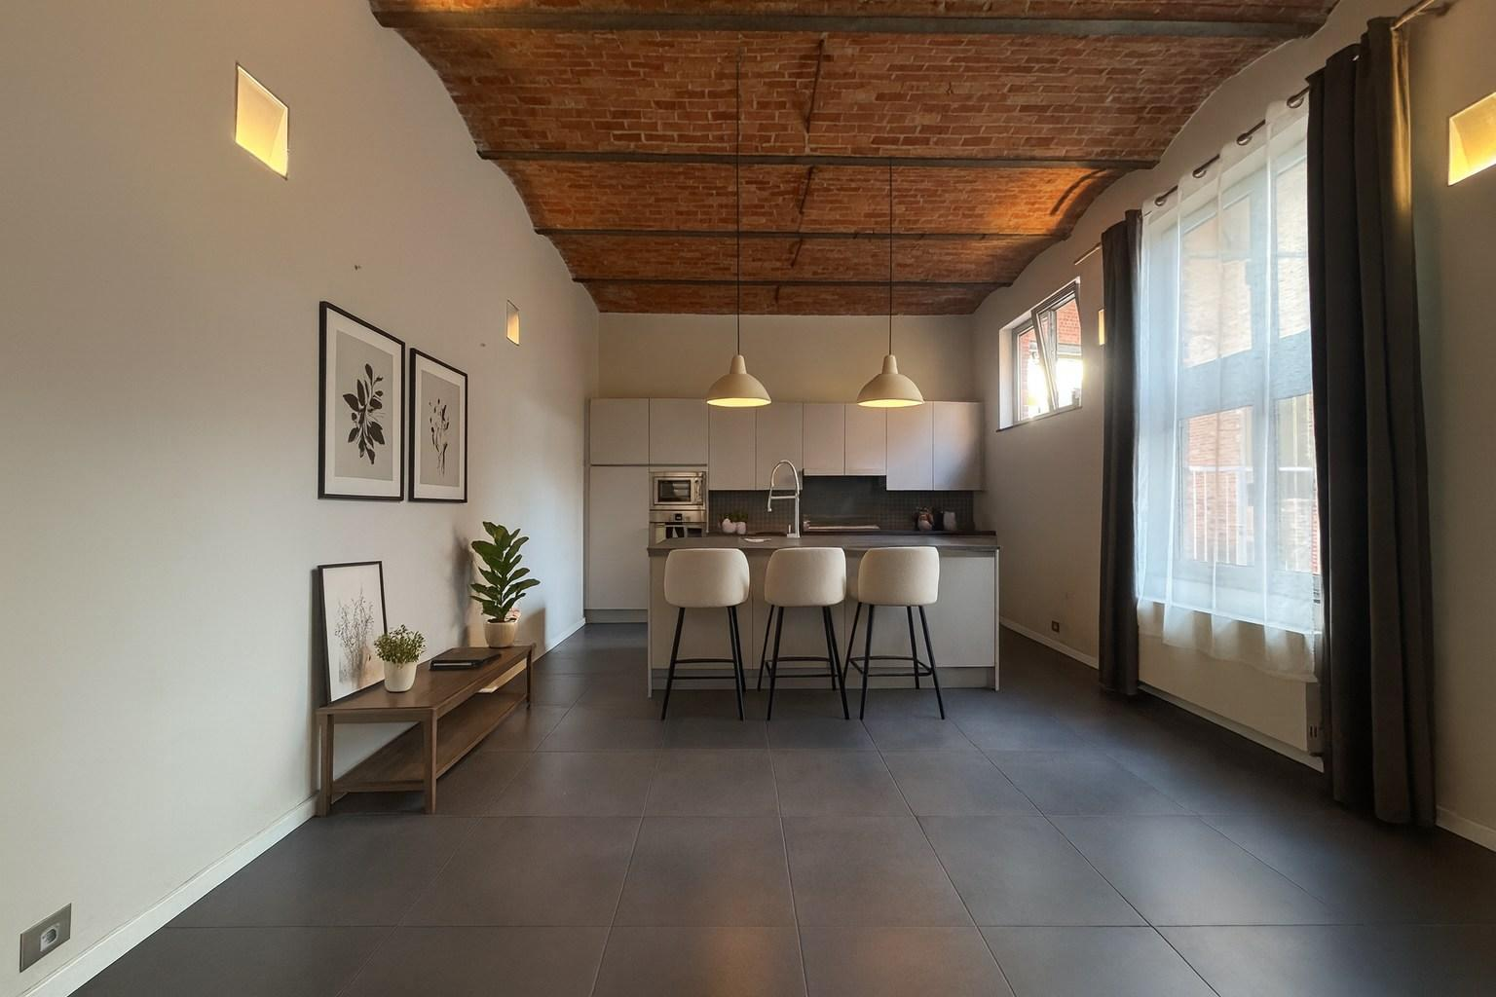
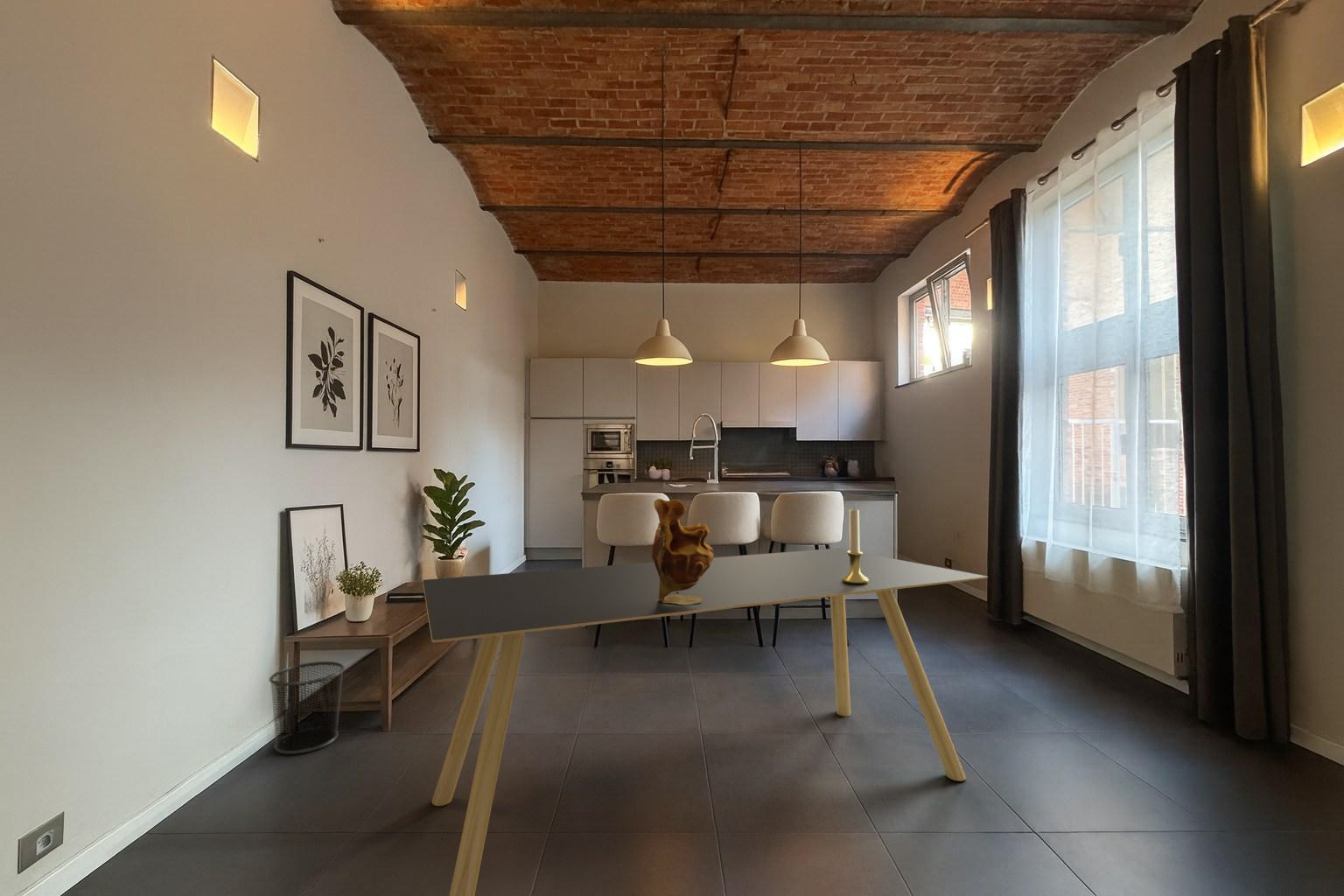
+ candle holder [842,507,869,584]
+ dining table [422,548,989,896]
+ vase [650,498,715,605]
+ waste bin [269,661,346,755]
